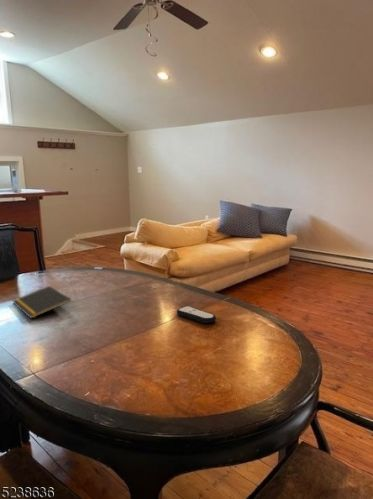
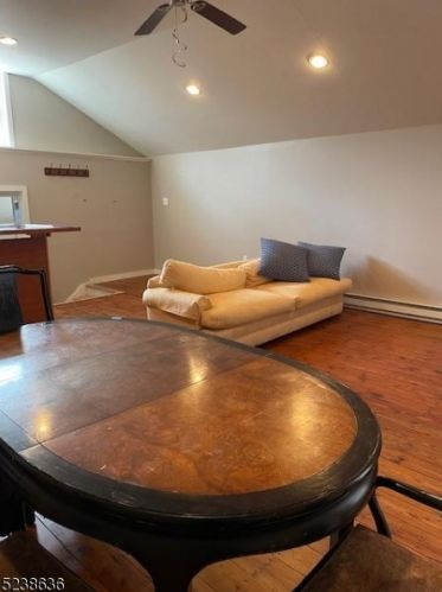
- notepad [12,285,72,319]
- remote control [176,305,217,324]
